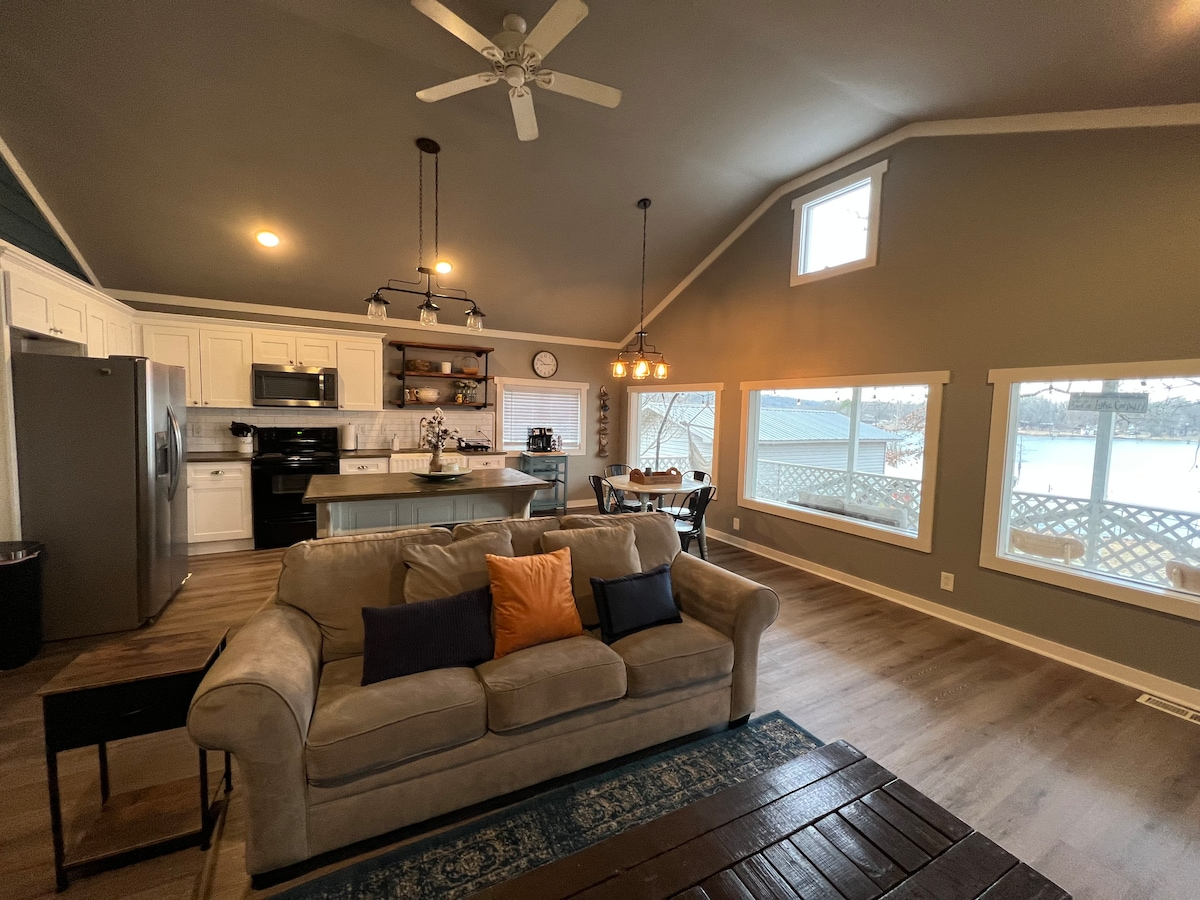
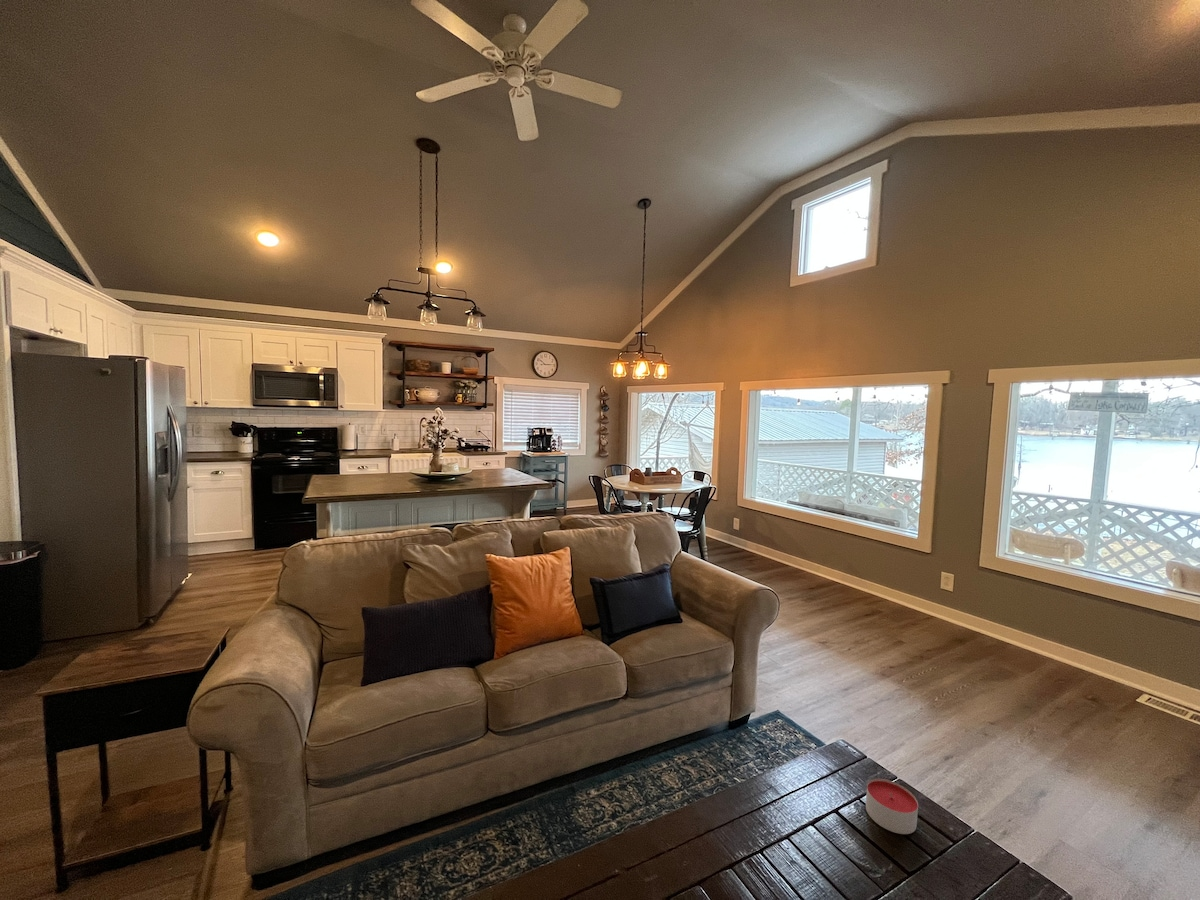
+ candle [865,778,919,835]
